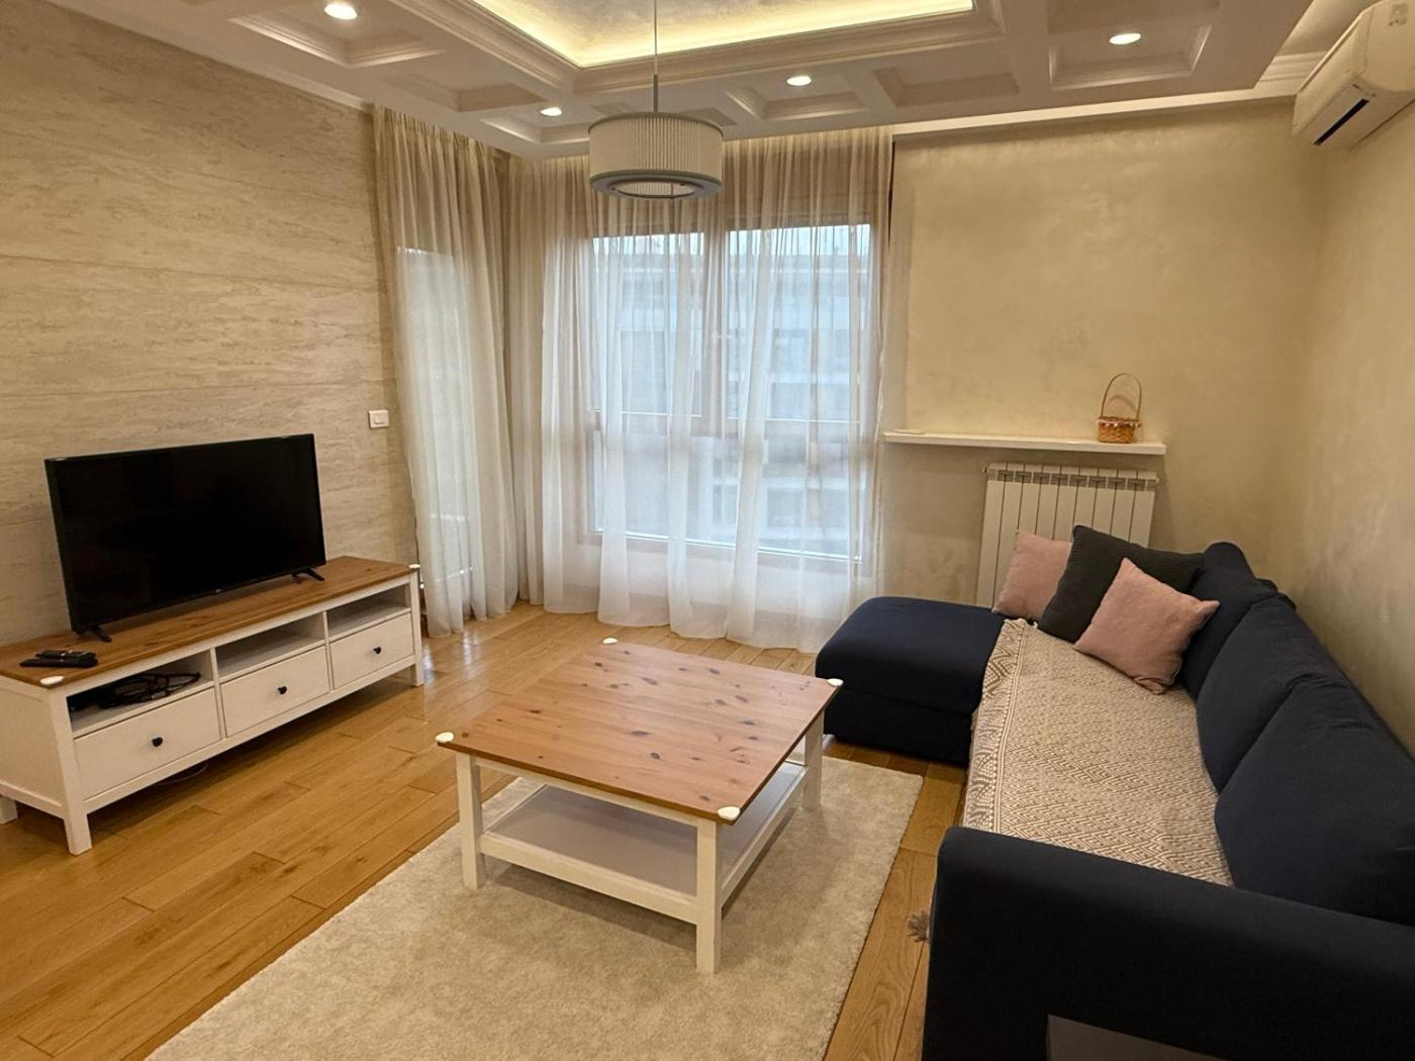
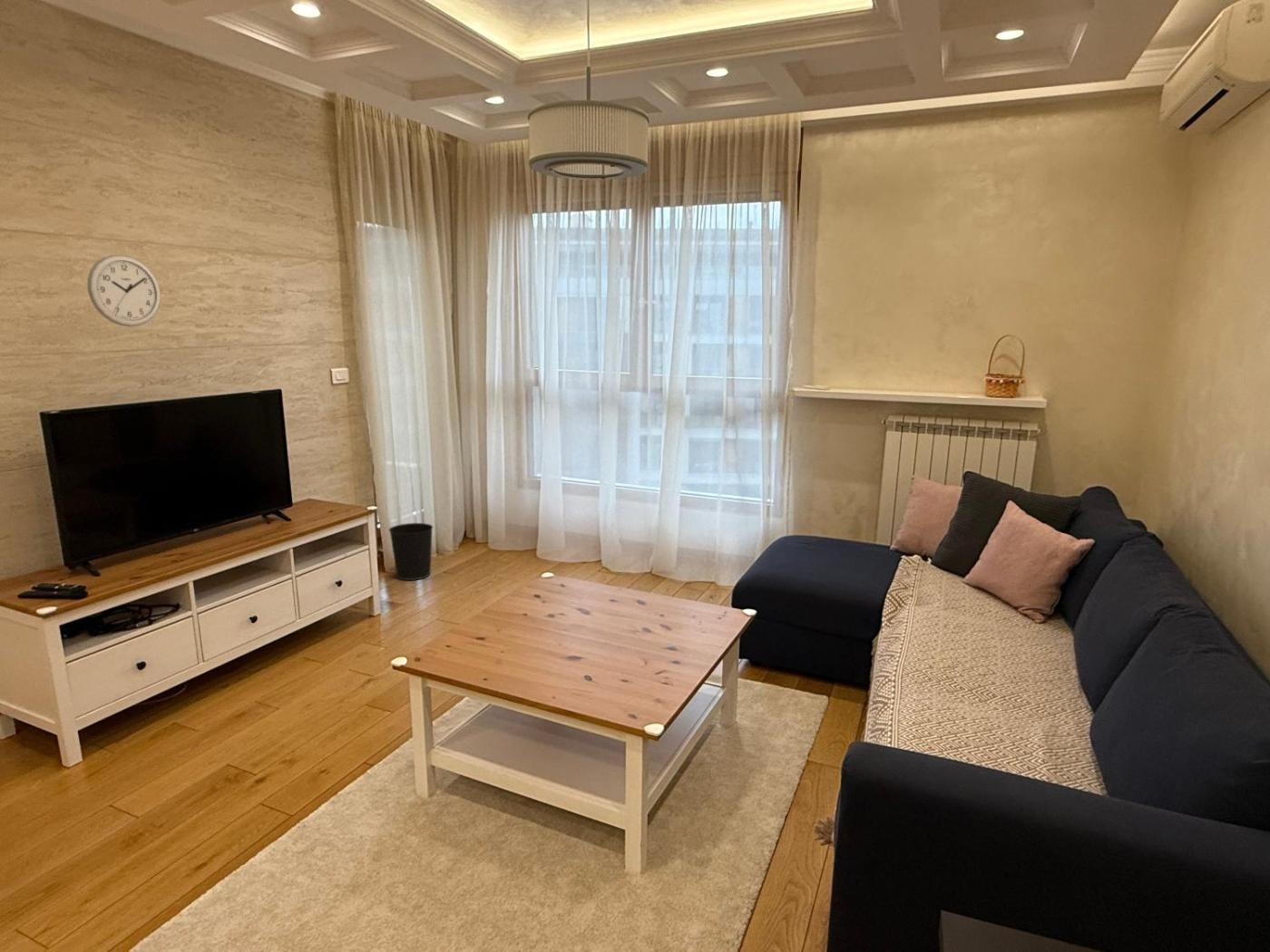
+ wastebasket [388,522,434,581]
+ wall clock [87,254,161,327]
